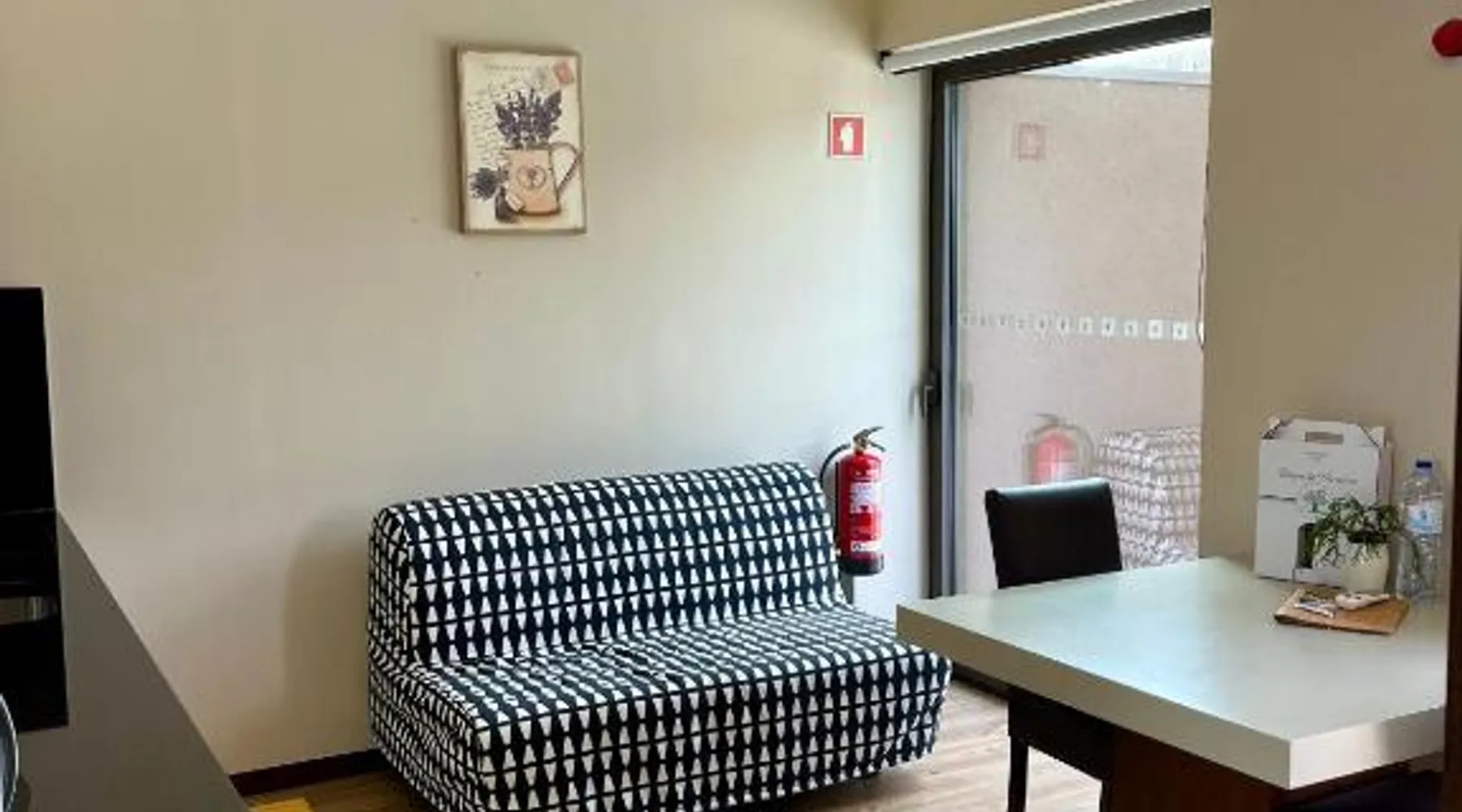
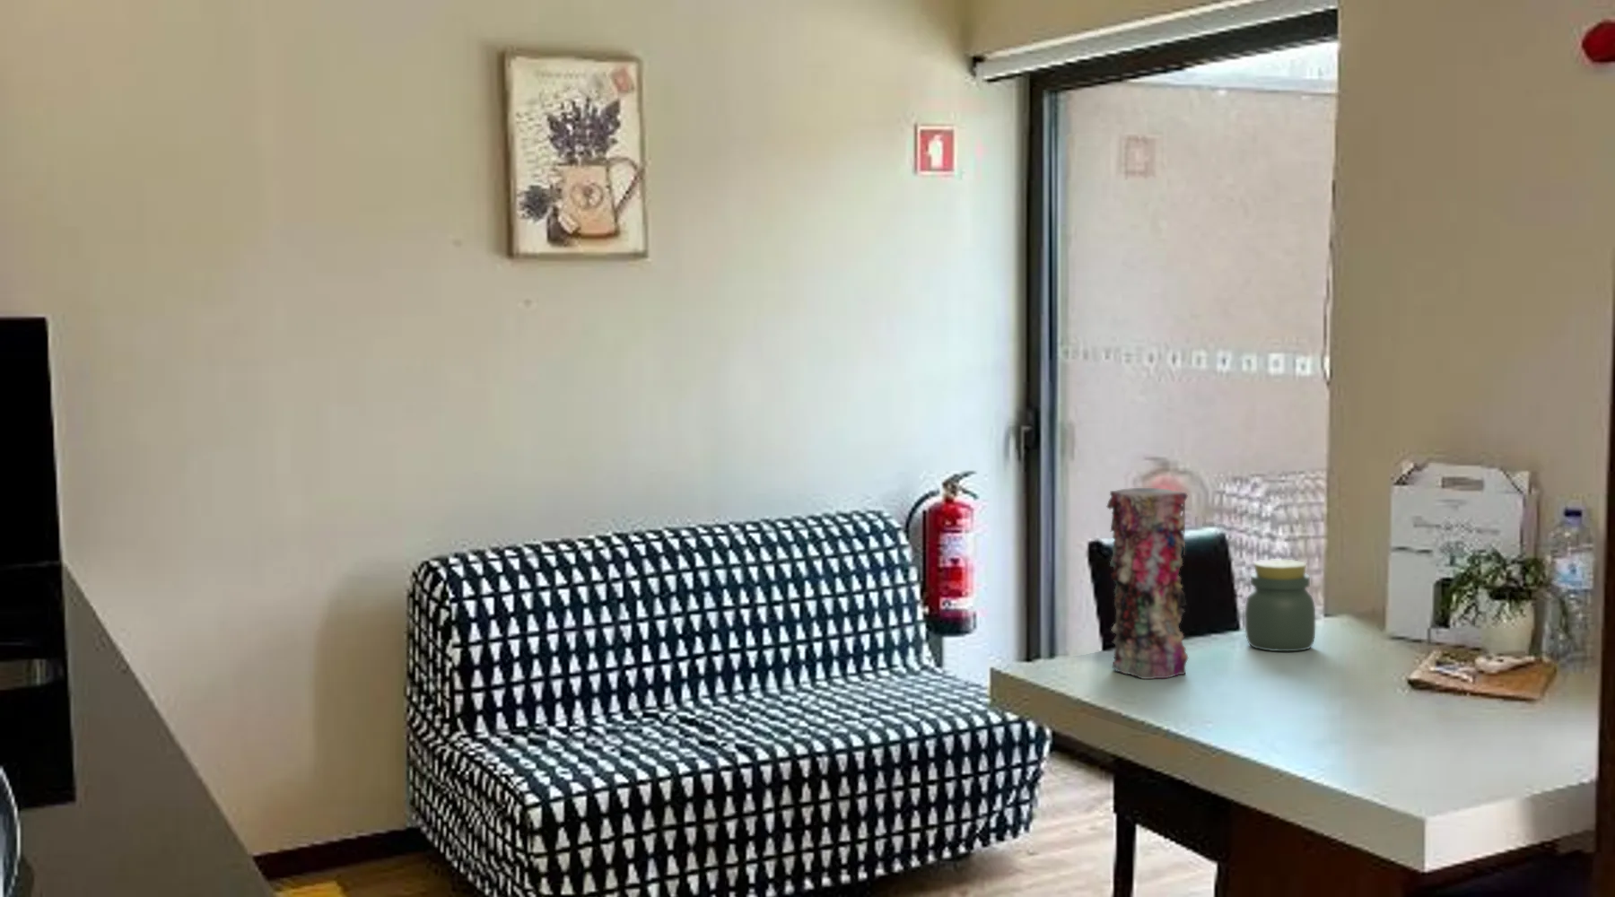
+ vase [1106,487,1189,679]
+ jar [1245,559,1317,652]
